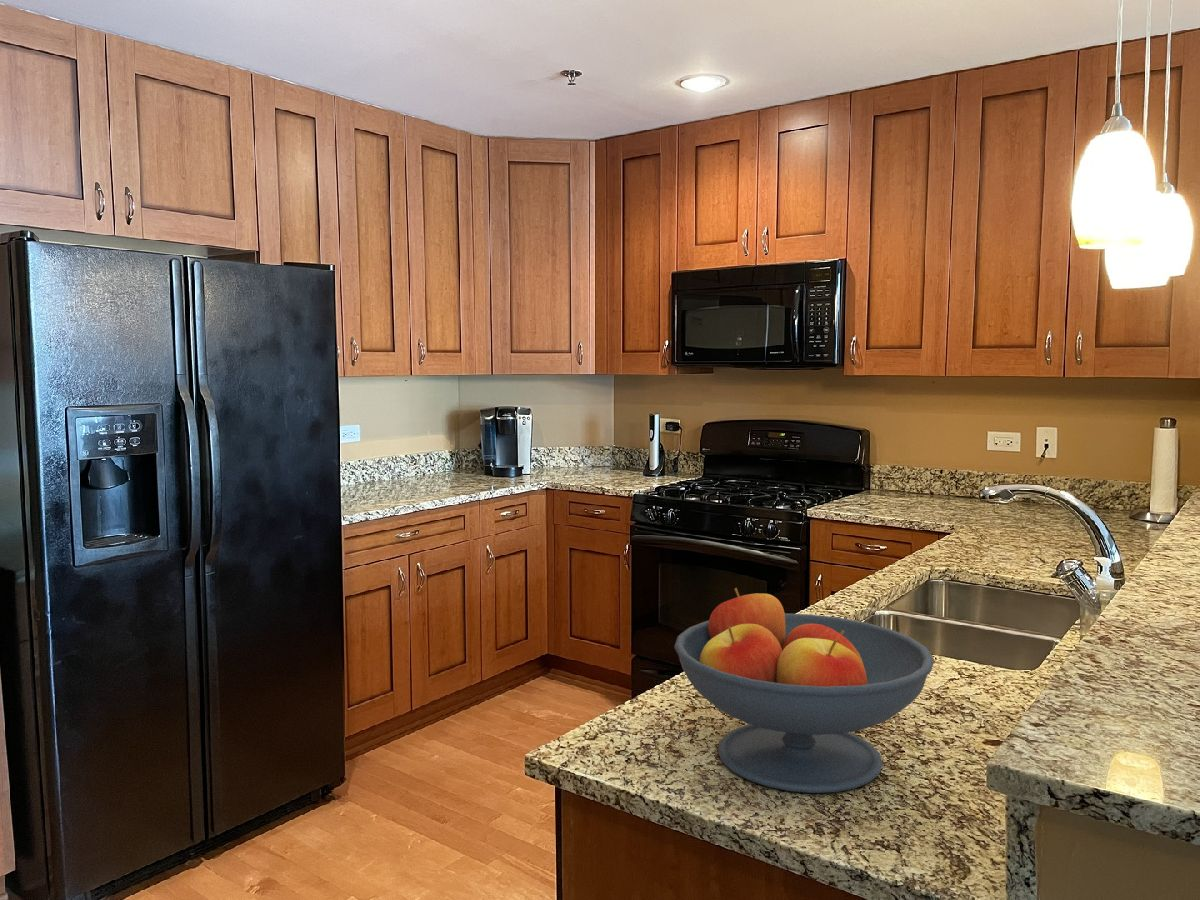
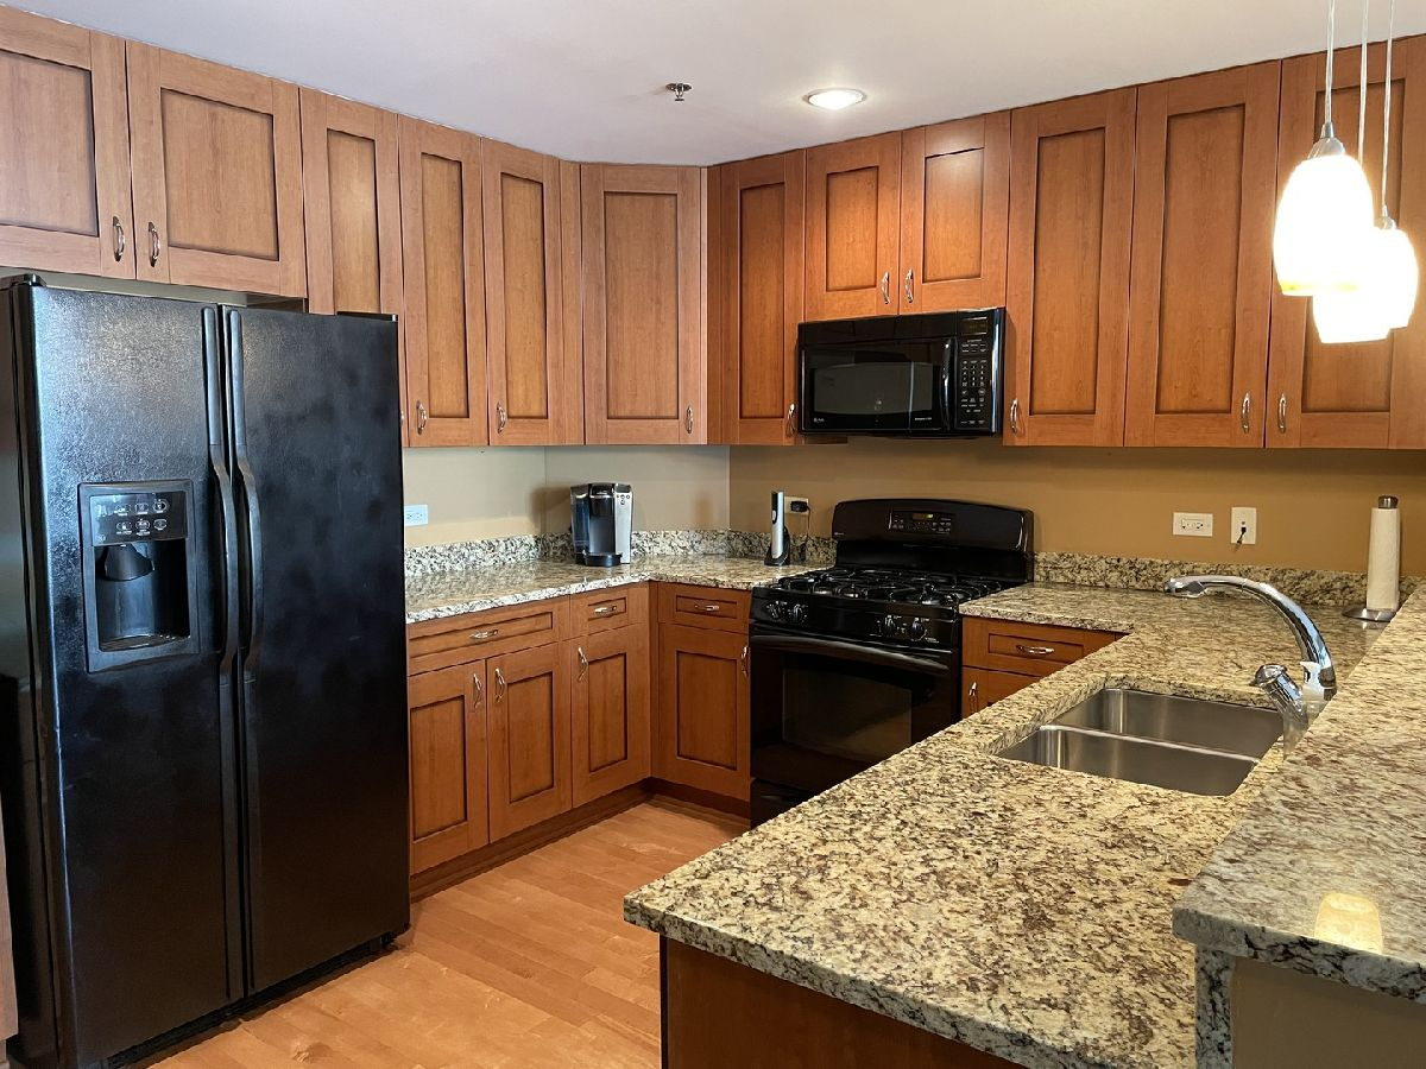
- fruit bowl [673,587,935,794]
